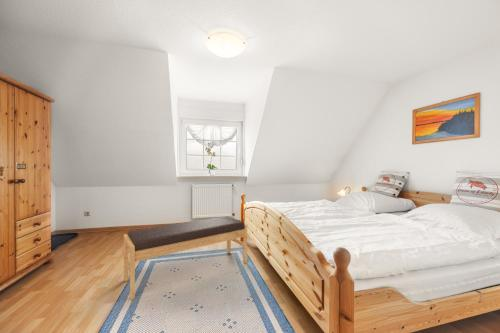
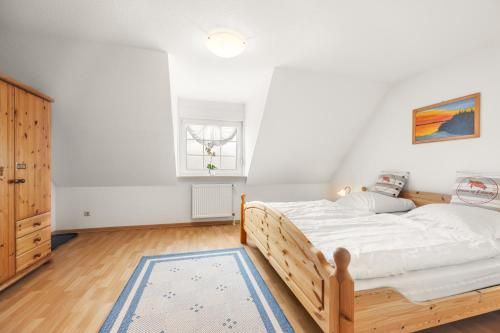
- bench [123,215,248,301]
